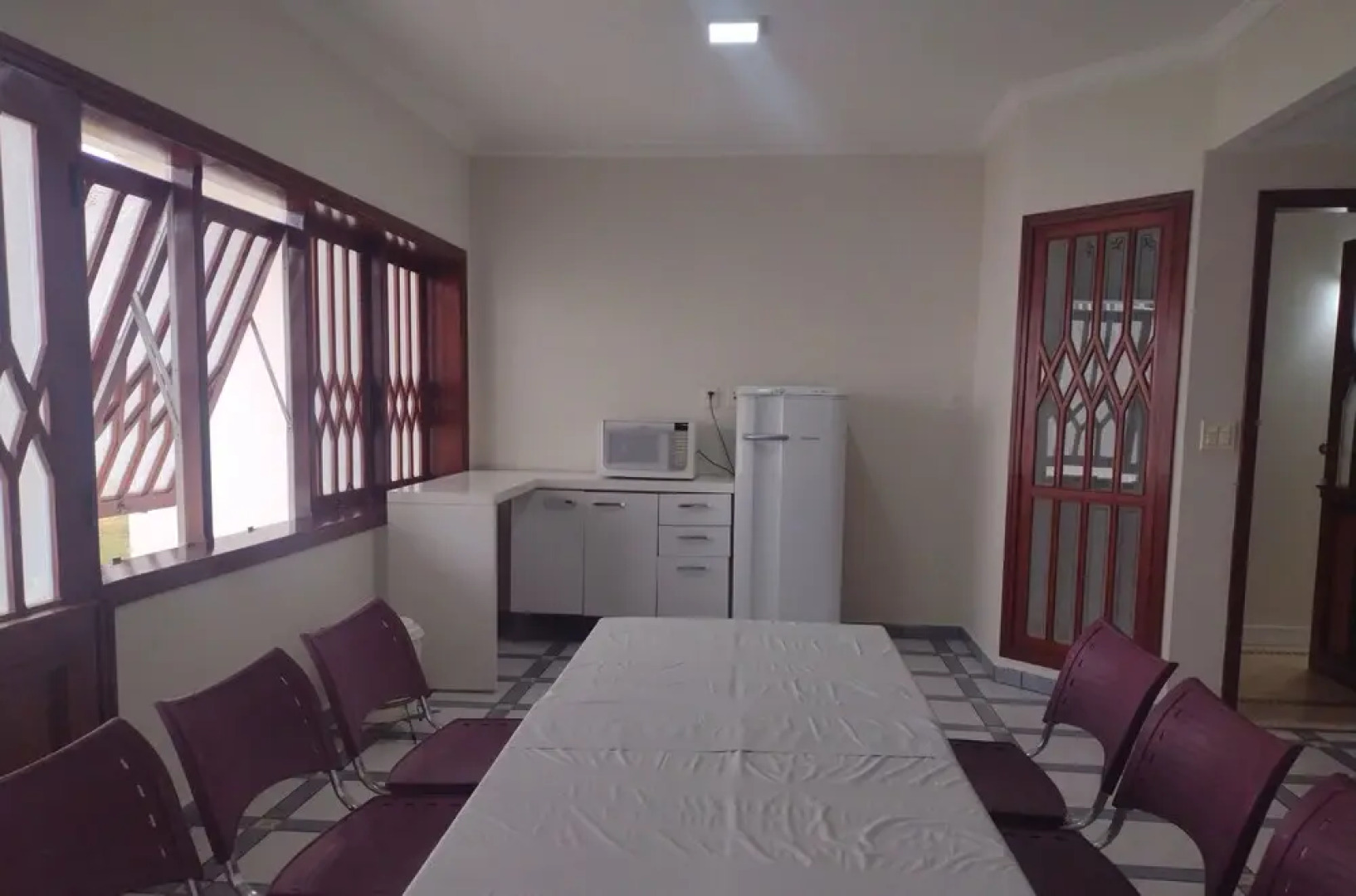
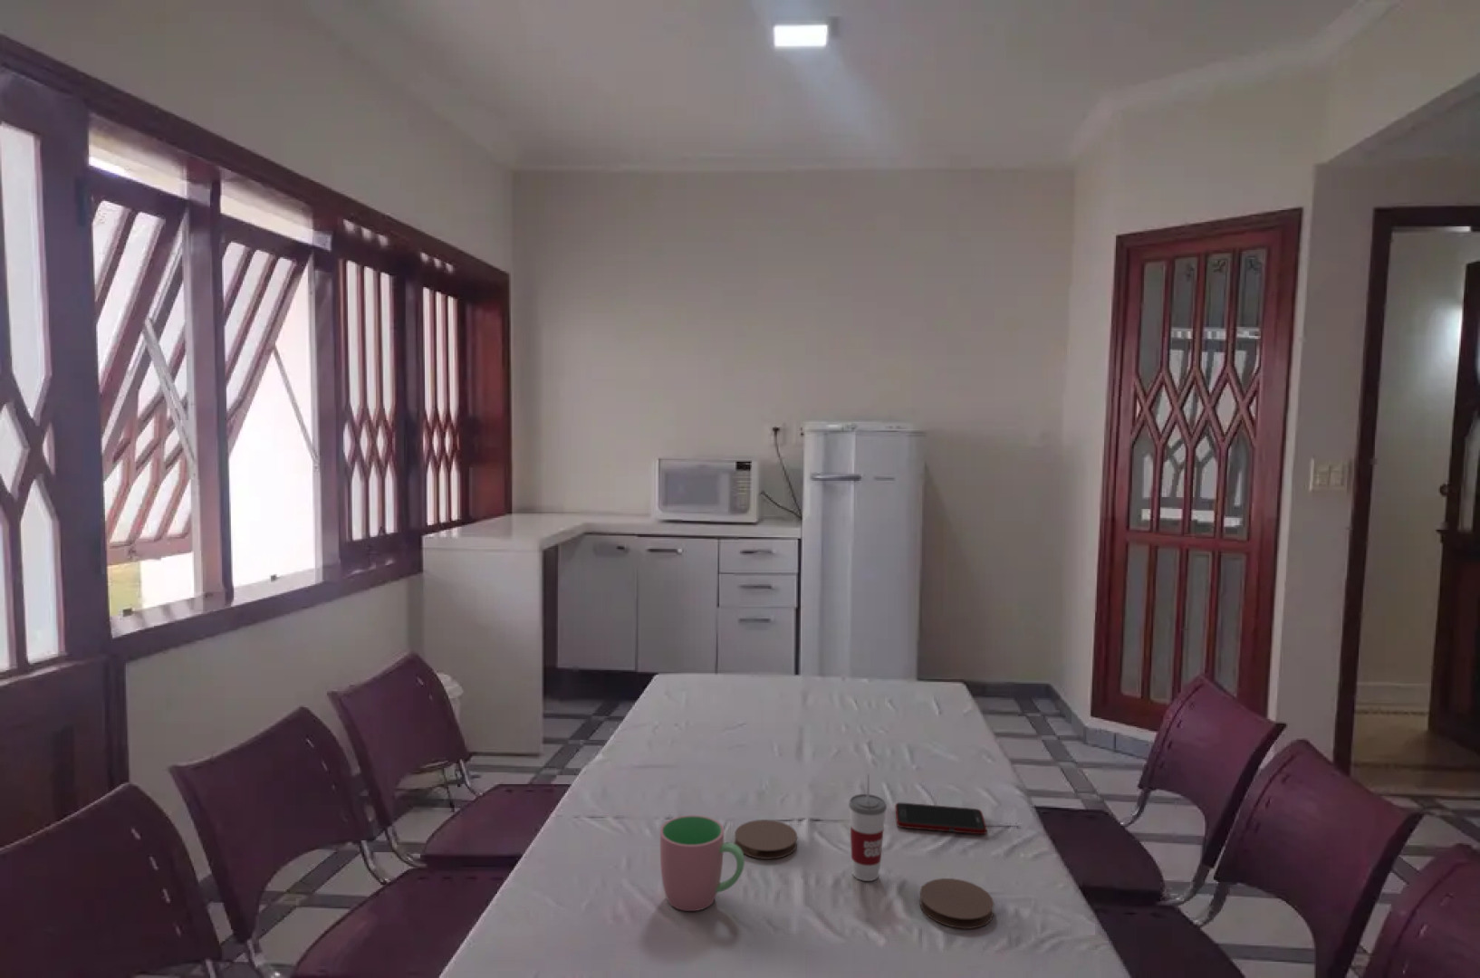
+ cup [848,774,887,882]
+ coaster [733,819,798,860]
+ cup [659,814,745,911]
+ cell phone [895,801,988,835]
+ coaster [918,878,994,929]
